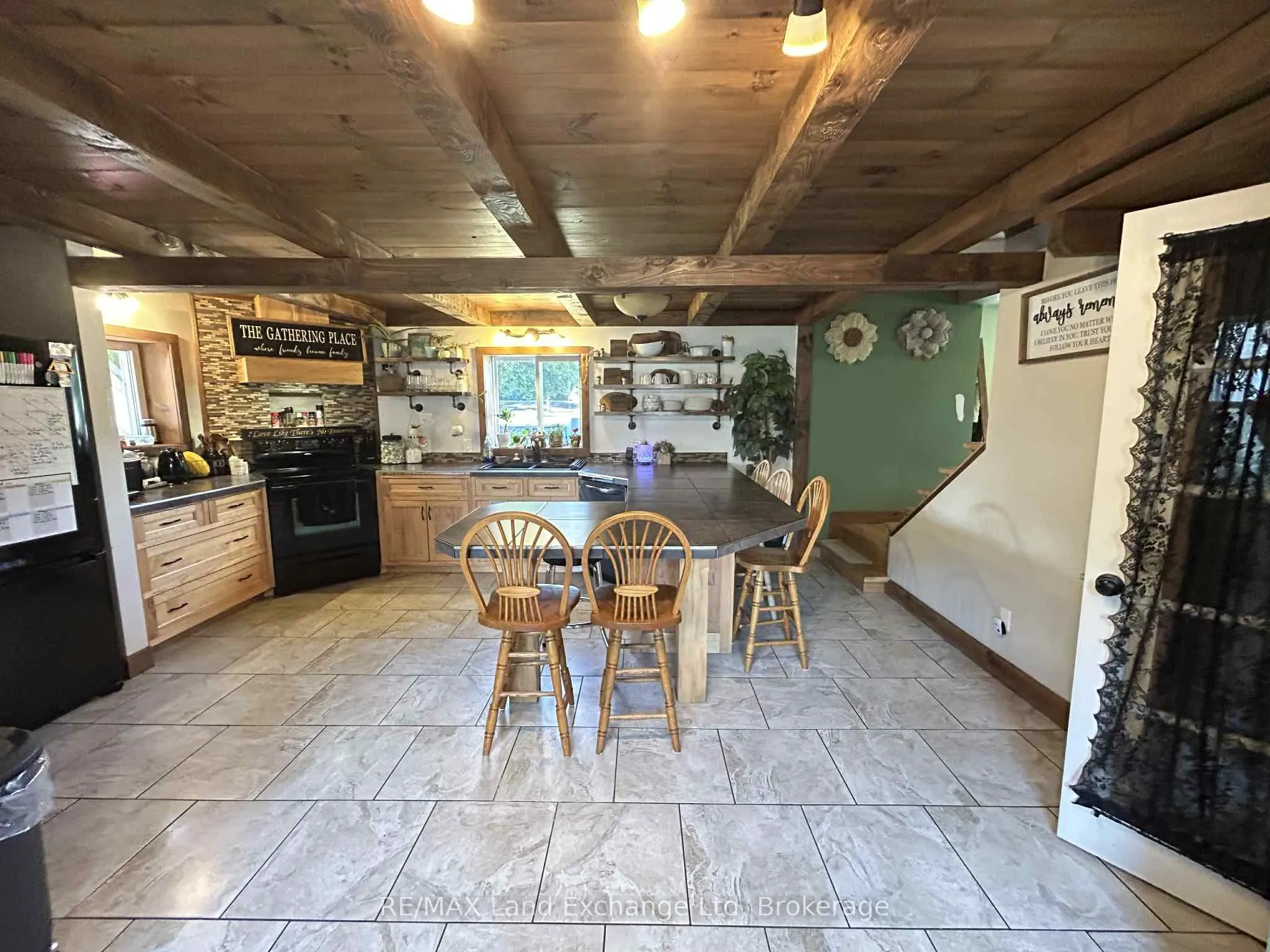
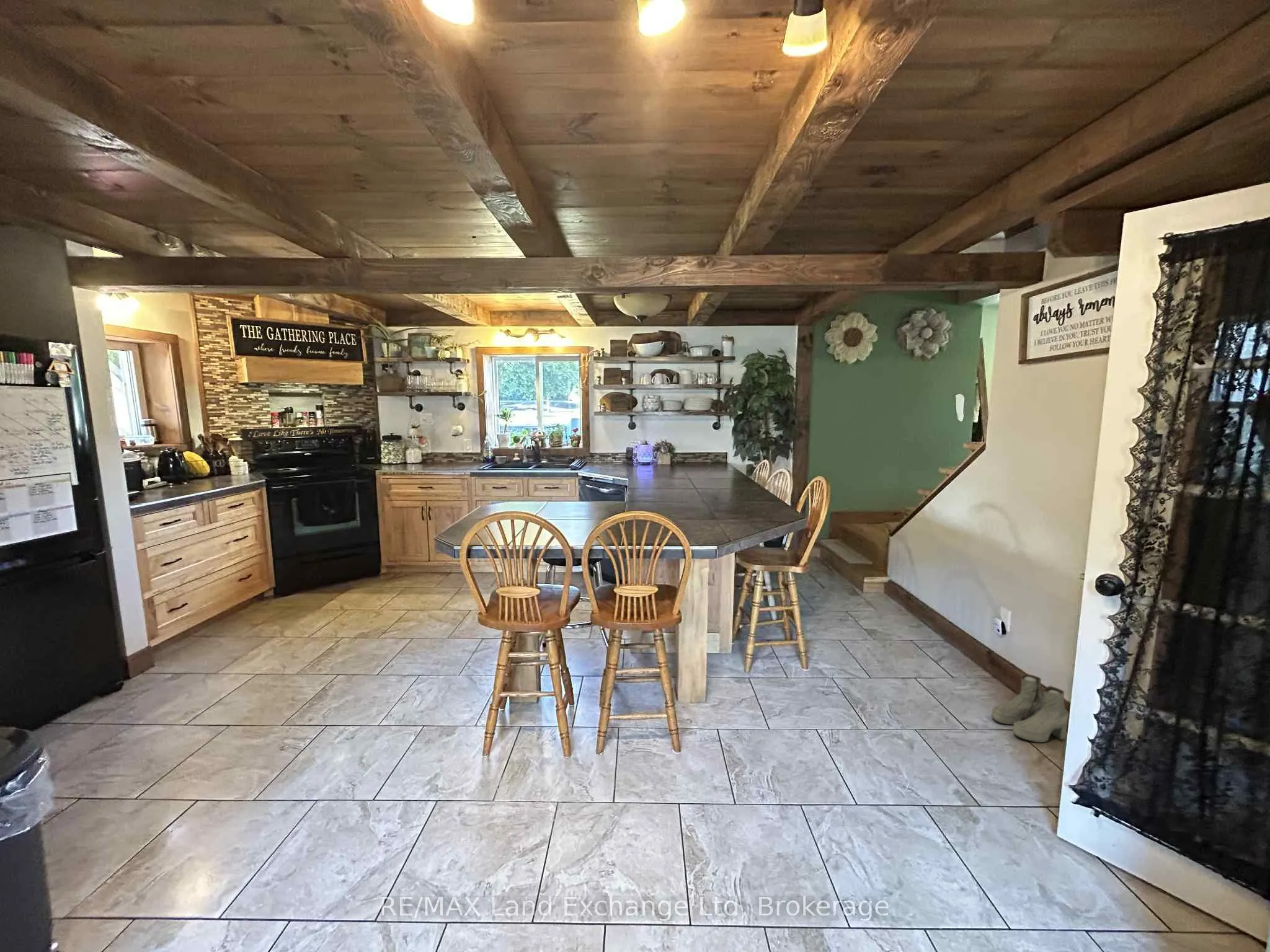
+ boots [990,674,1069,743]
